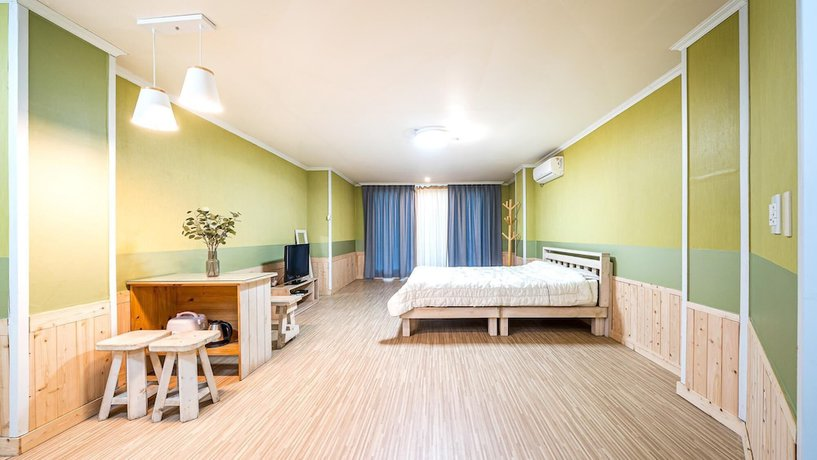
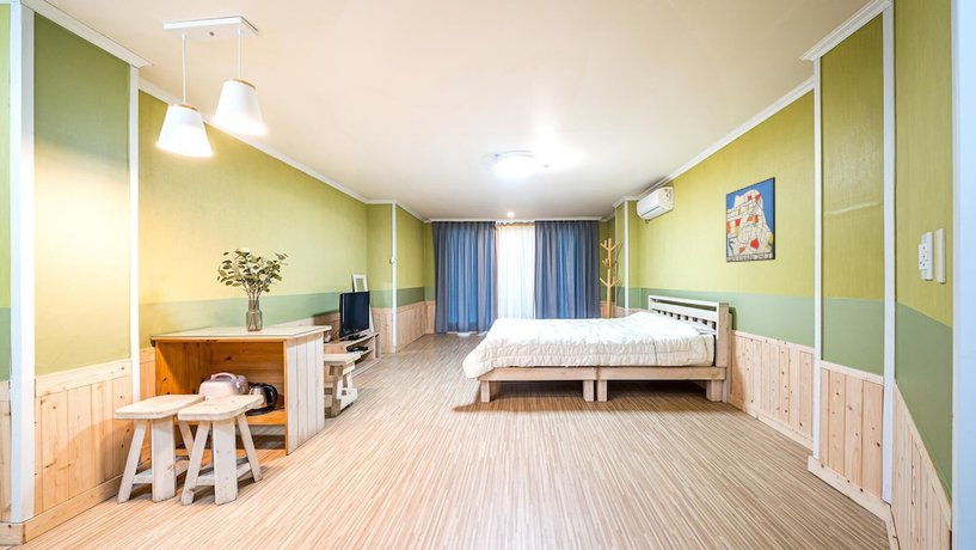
+ wall art [725,176,776,263]
